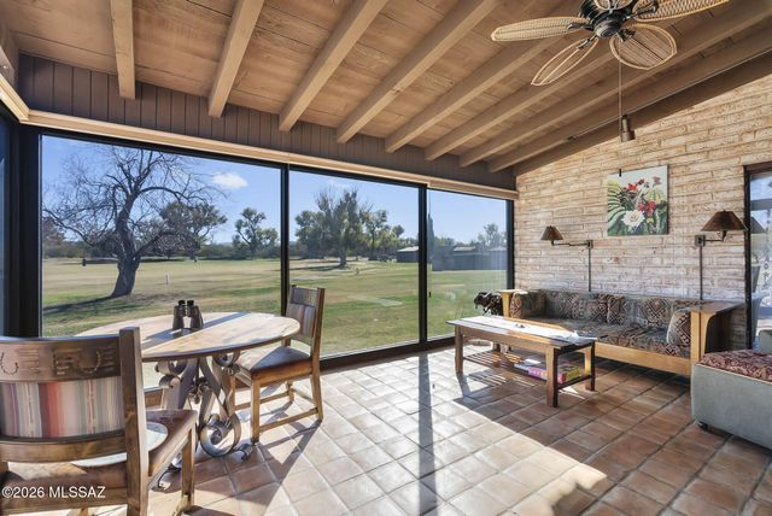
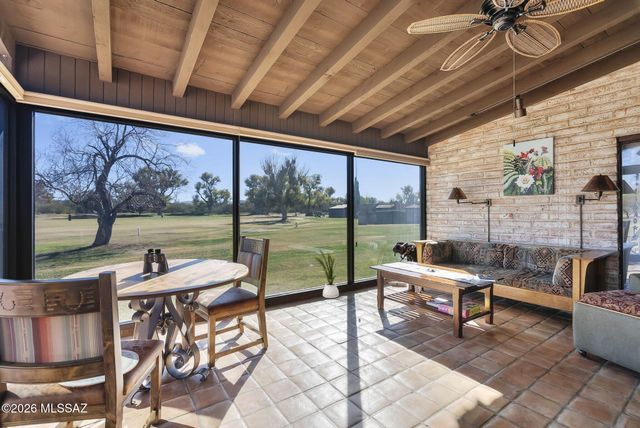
+ house plant [312,248,340,299]
